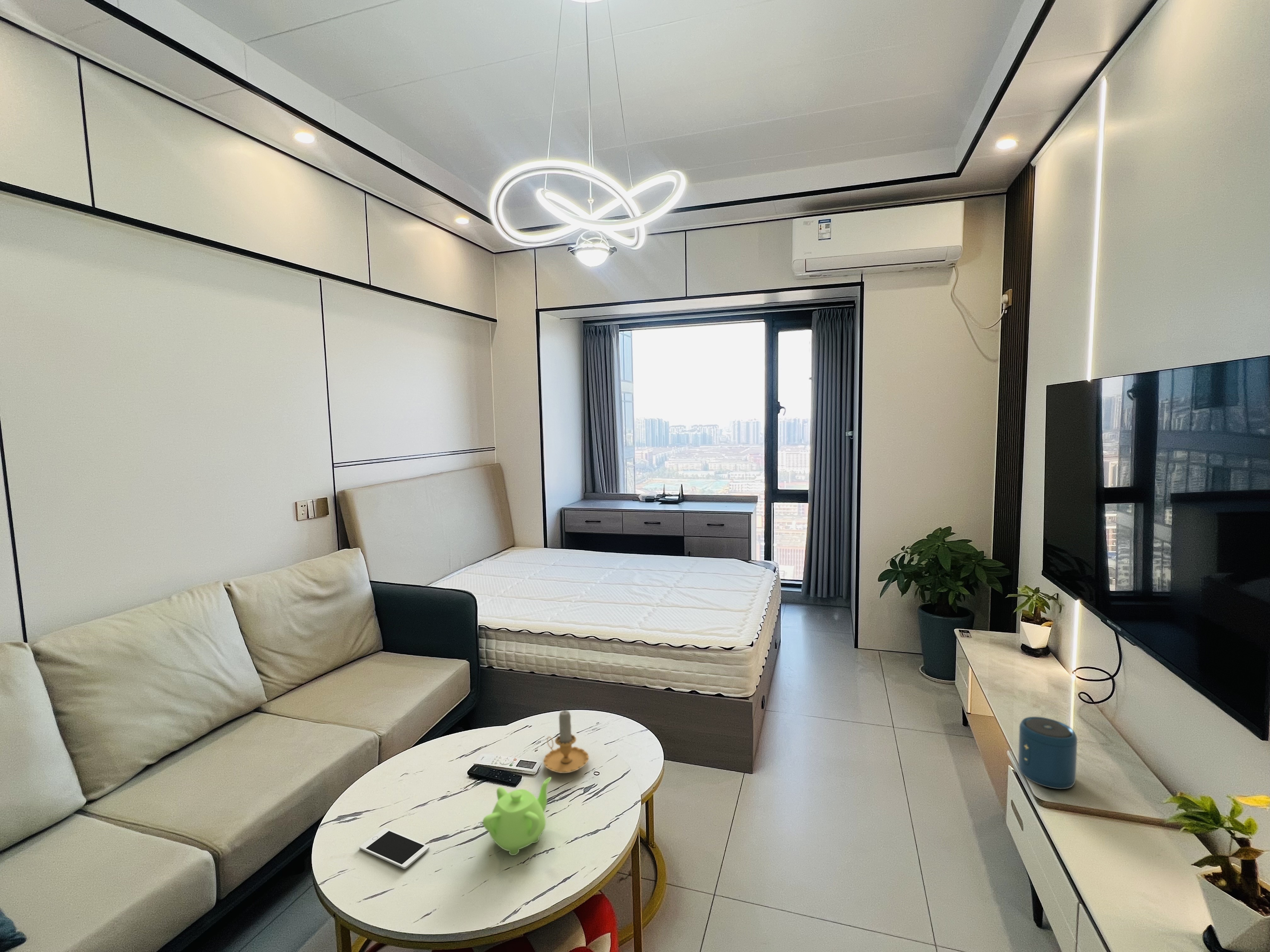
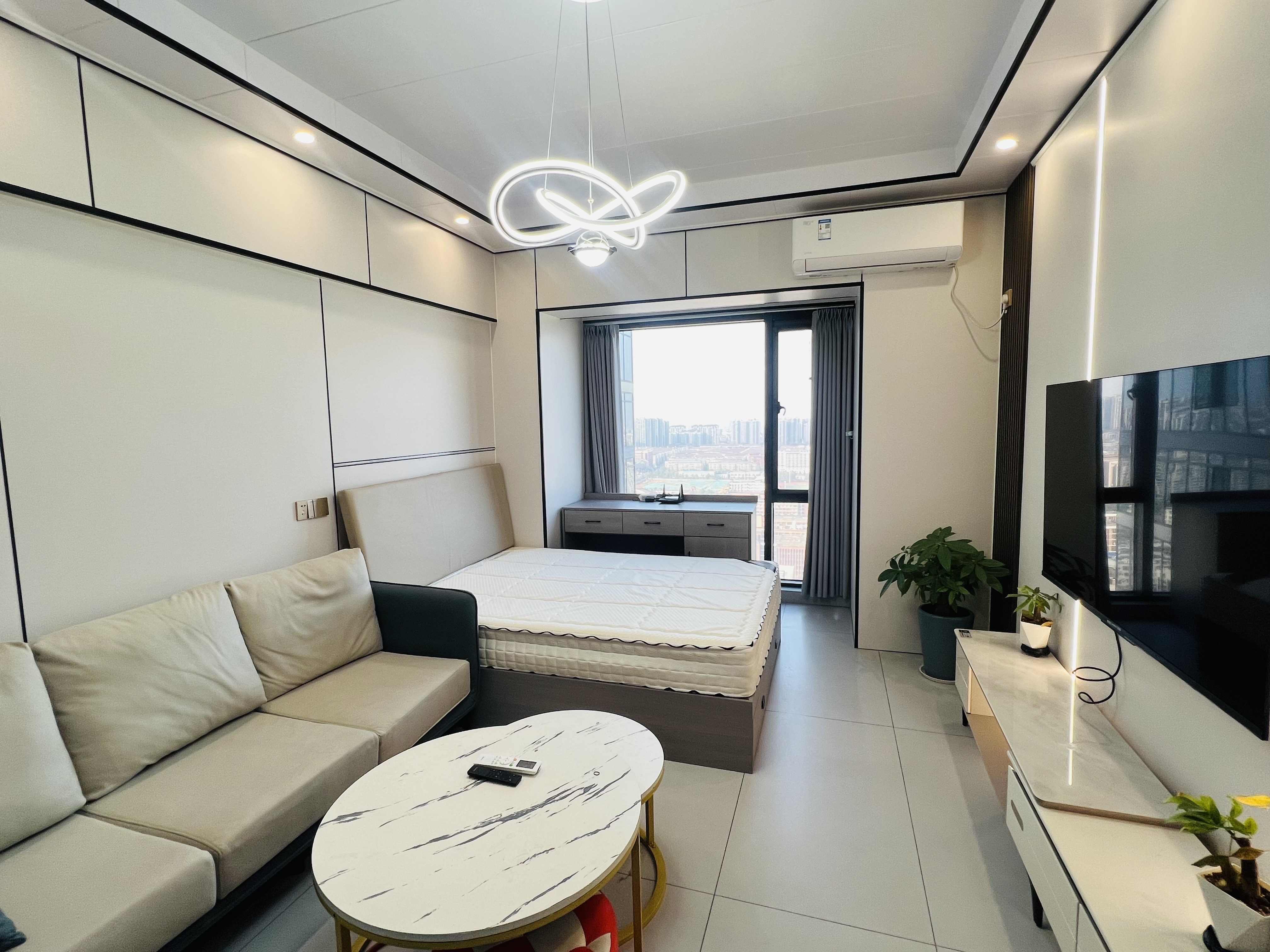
- candle [543,709,589,774]
- cell phone [359,828,430,870]
- teapot [482,777,552,856]
- speaker [1018,717,1078,790]
